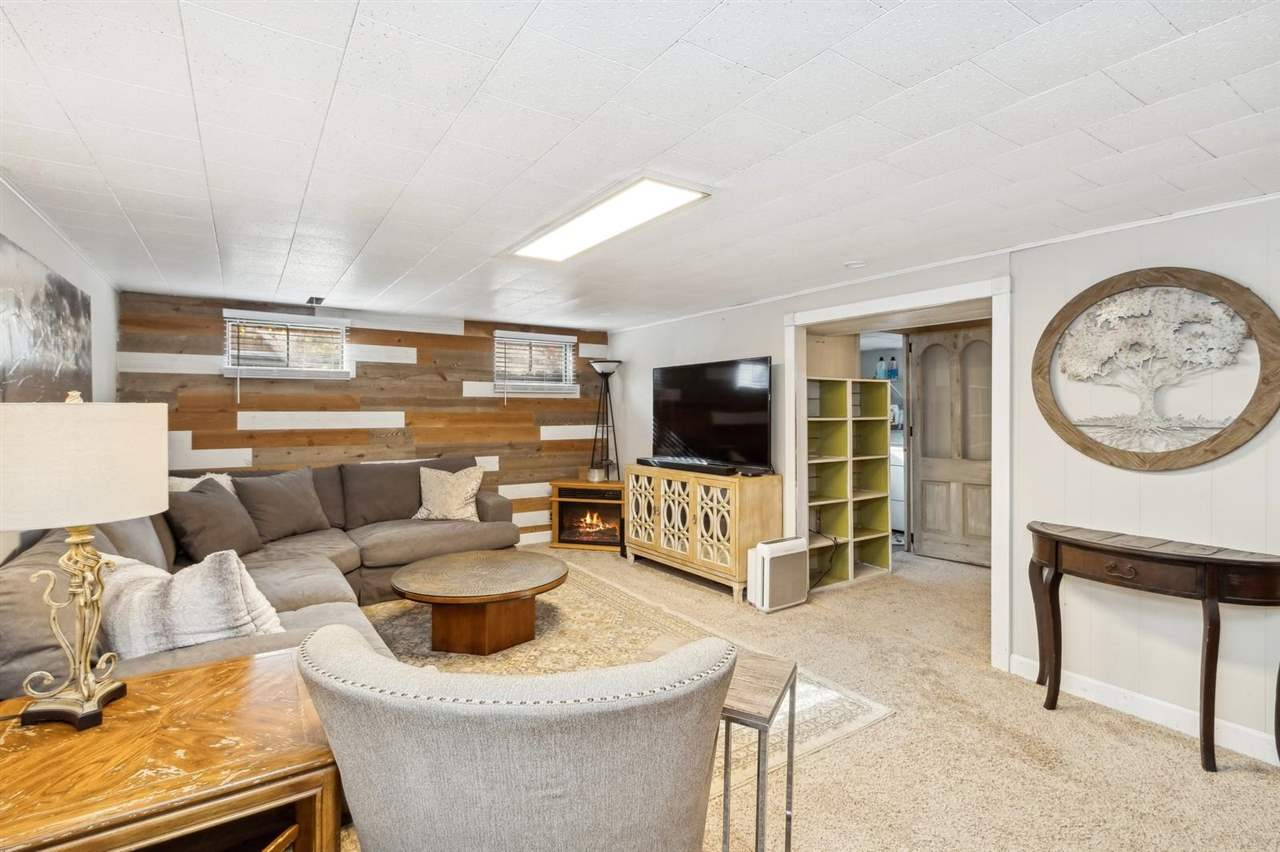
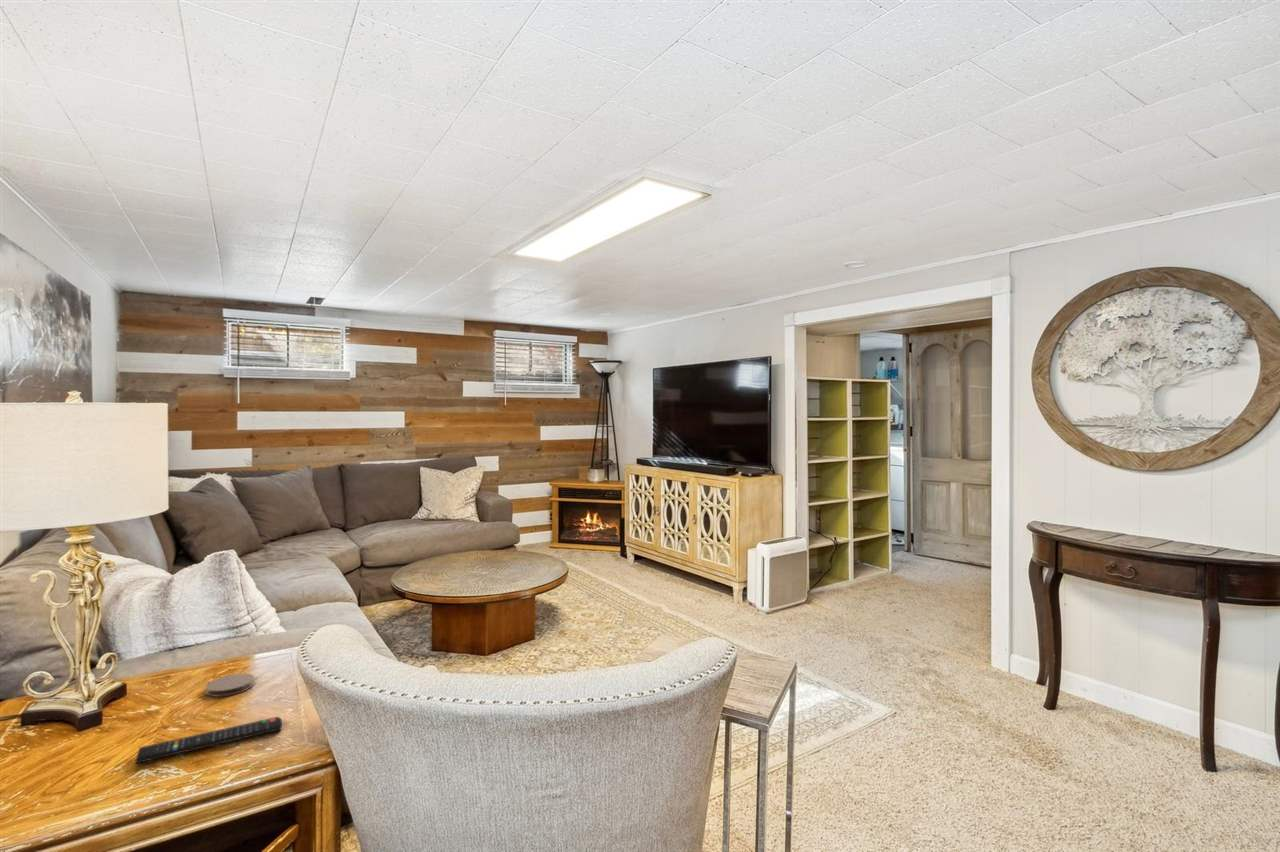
+ coaster [205,673,256,698]
+ remote control [134,716,283,764]
